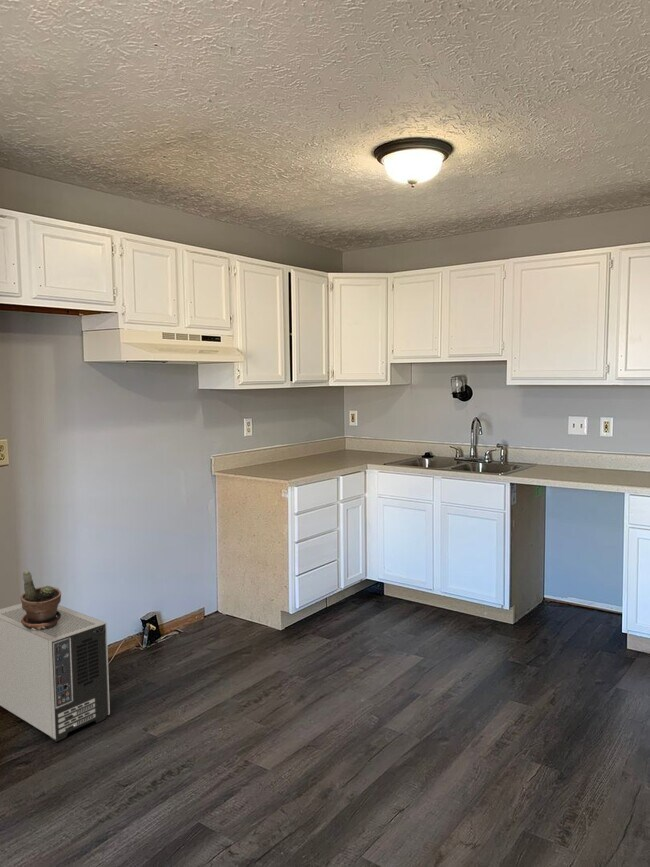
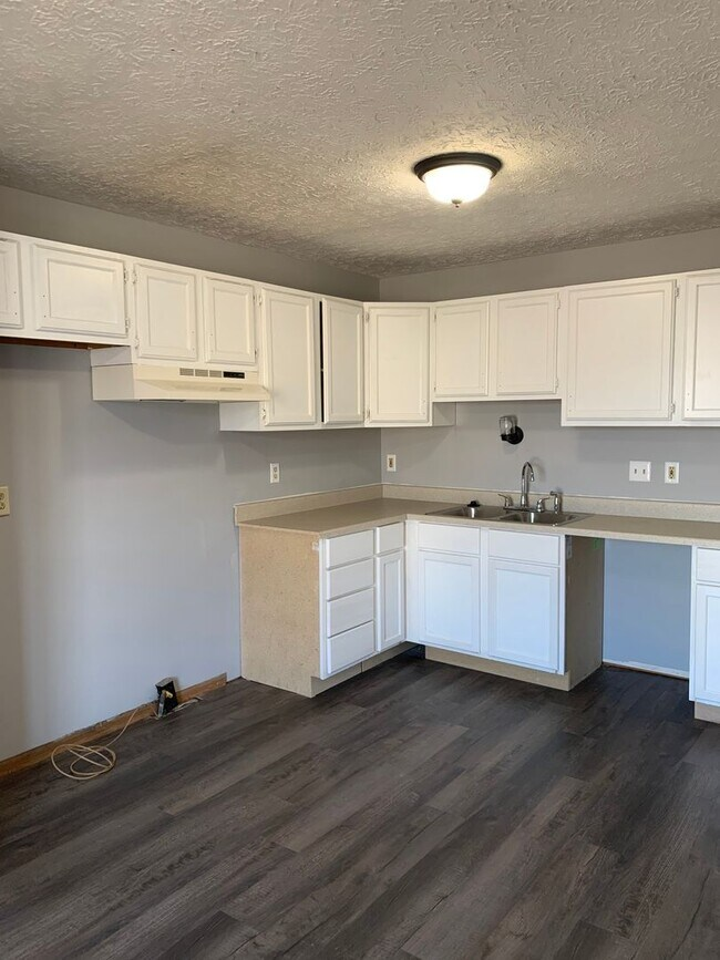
- potted plant [19,569,62,630]
- air purifier [0,602,111,743]
